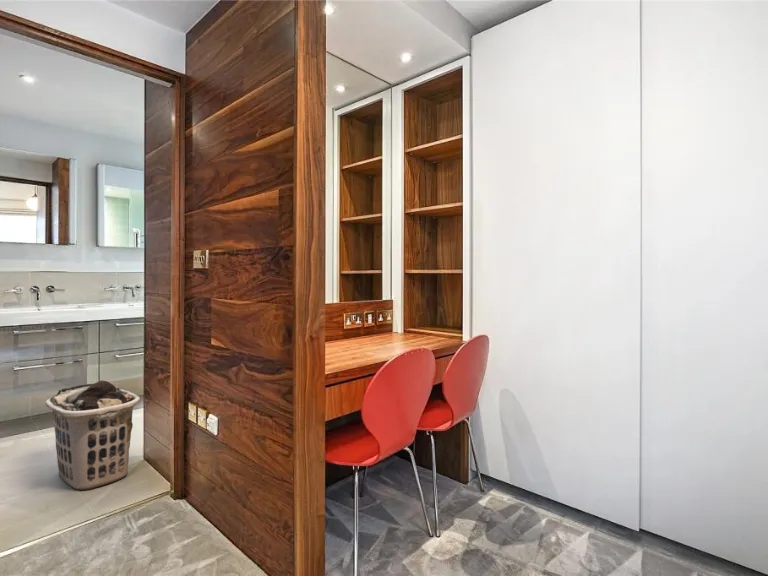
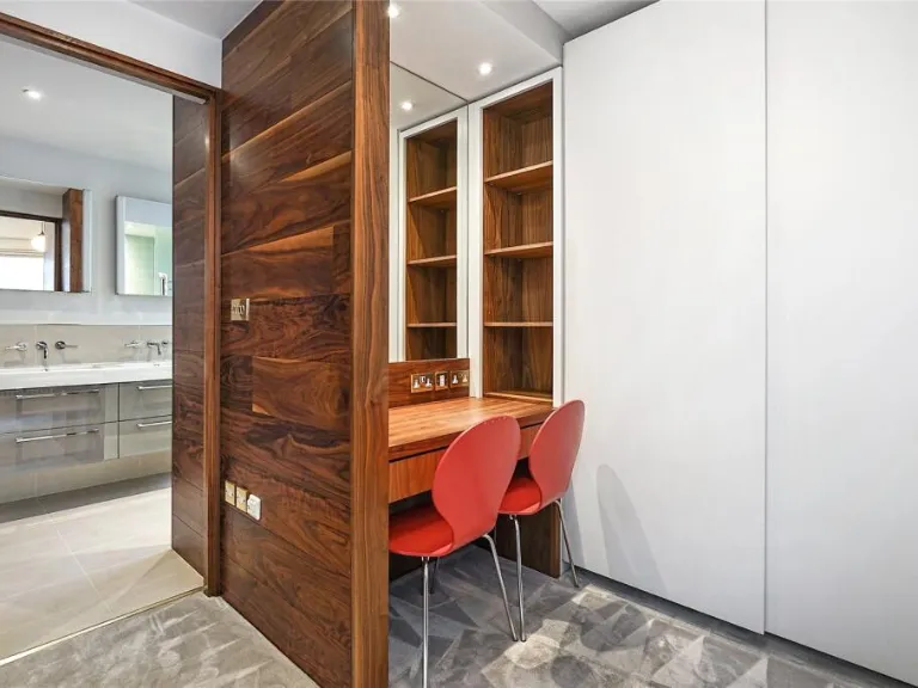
- clothes hamper [44,380,141,491]
